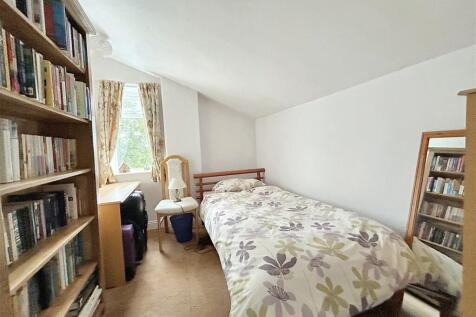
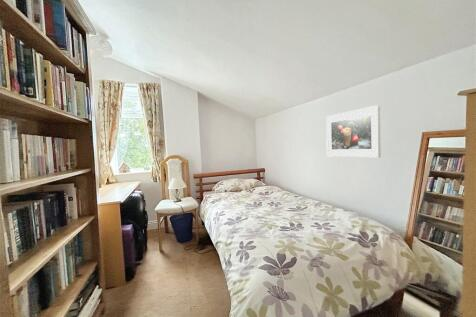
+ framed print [325,104,382,158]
